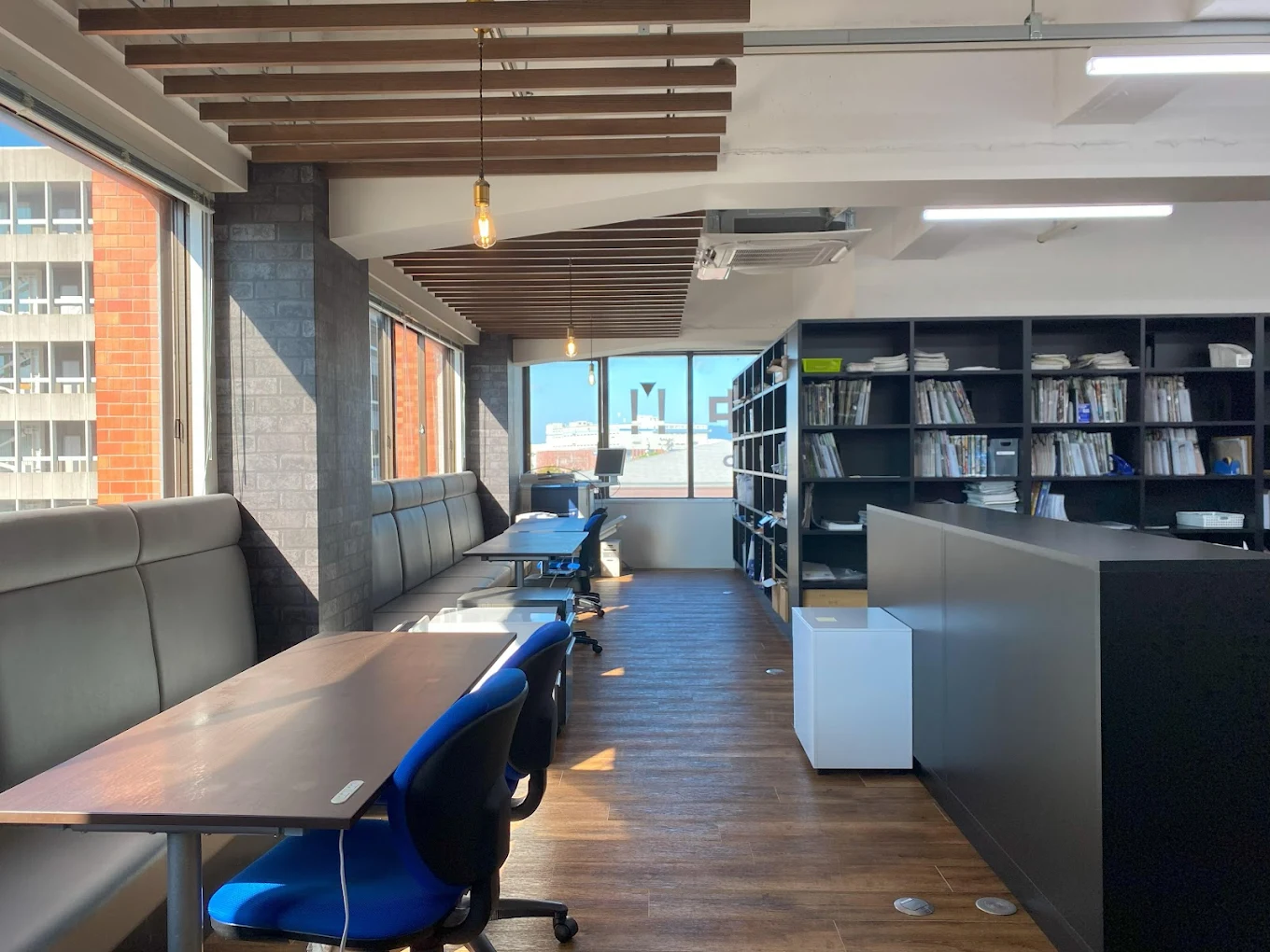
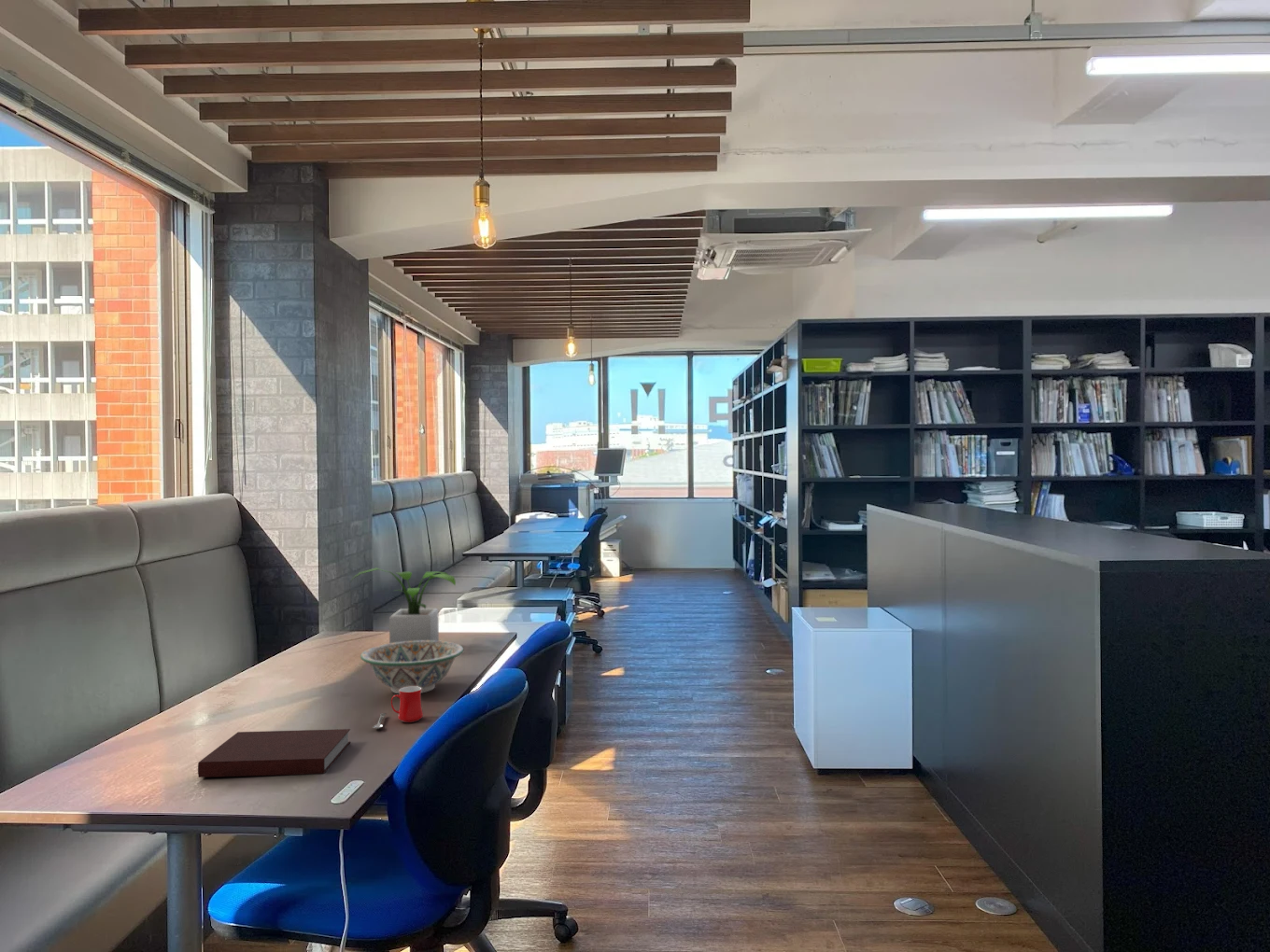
+ mug [372,686,424,729]
+ decorative bowl [360,640,464,694]
+ notebook [197,728,351,778]
+ potted plant [349,567,457,644]
